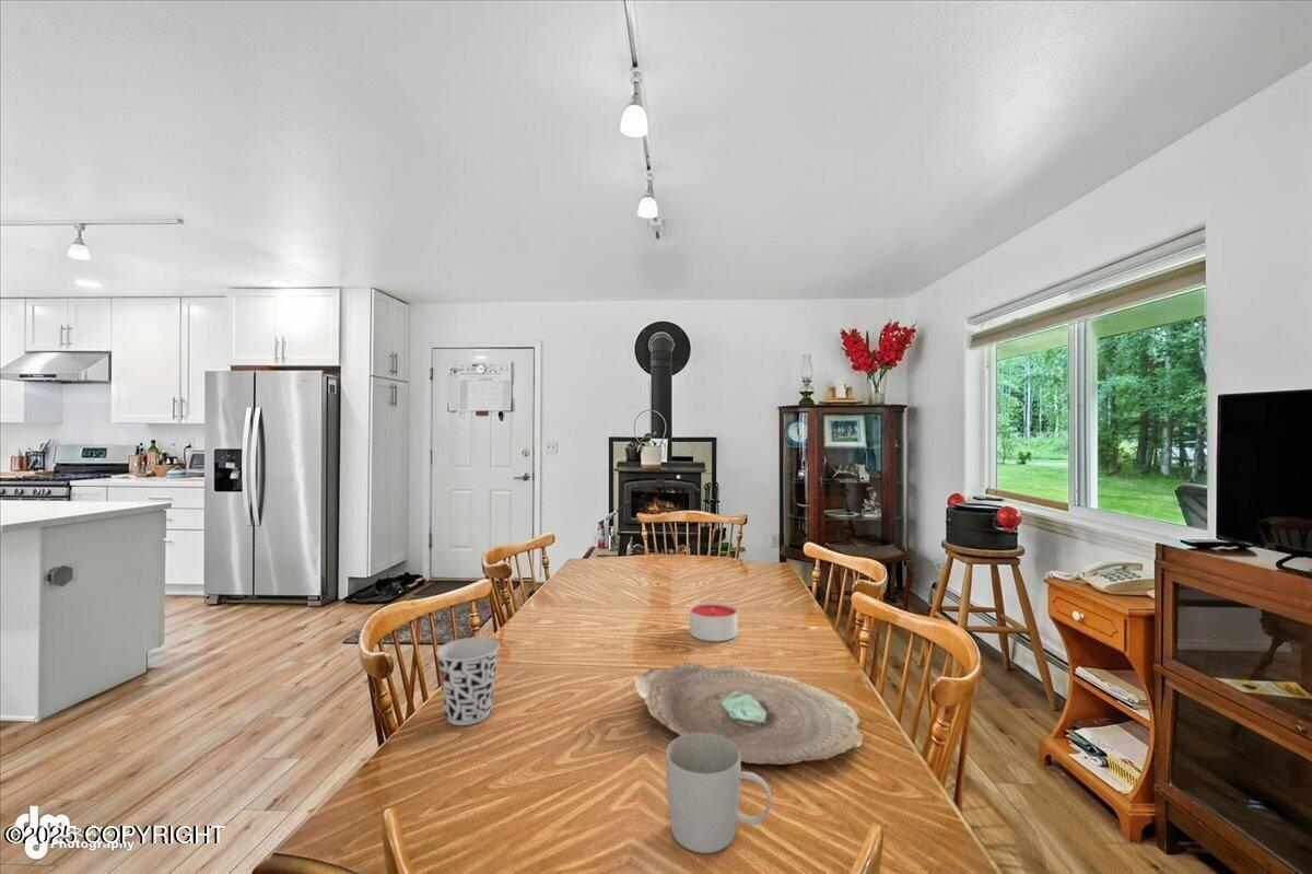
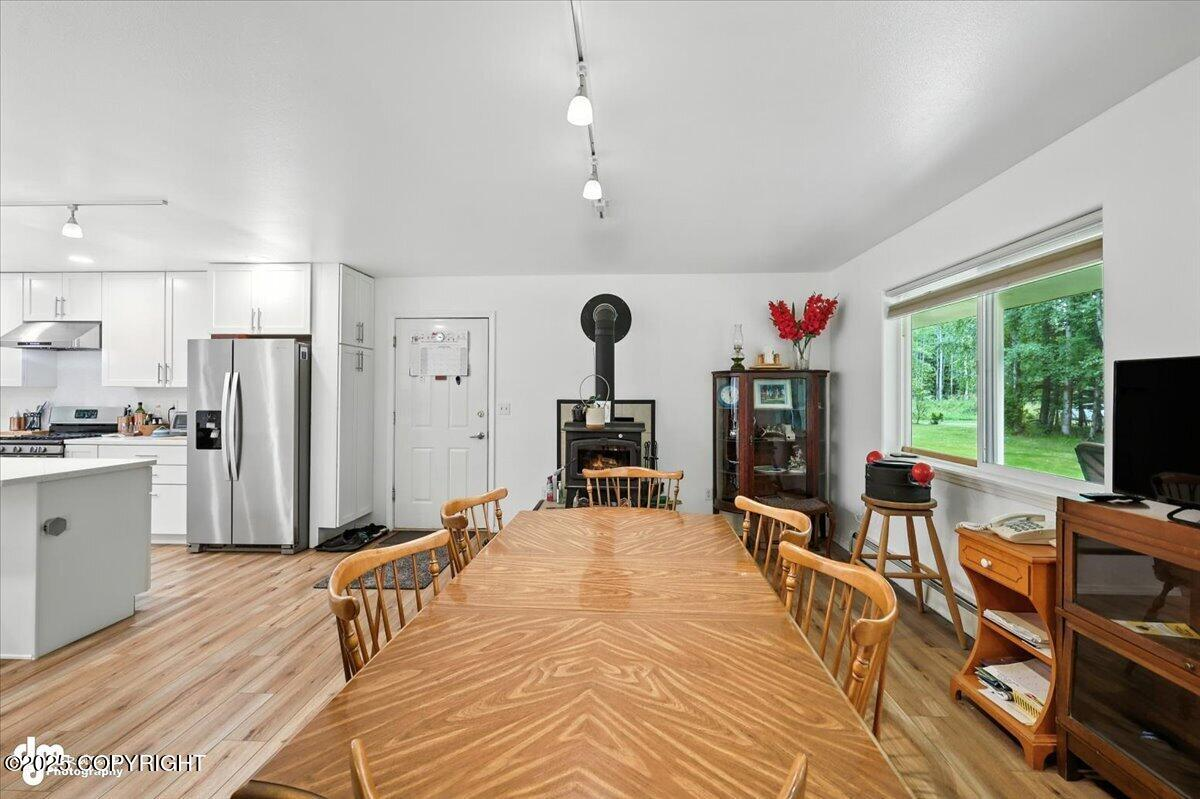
- mug [665,733,773,854]
- candle [689,602,738,642]
- cup [435,637,501,726]
- decorative bowl [634,662,864,766]
